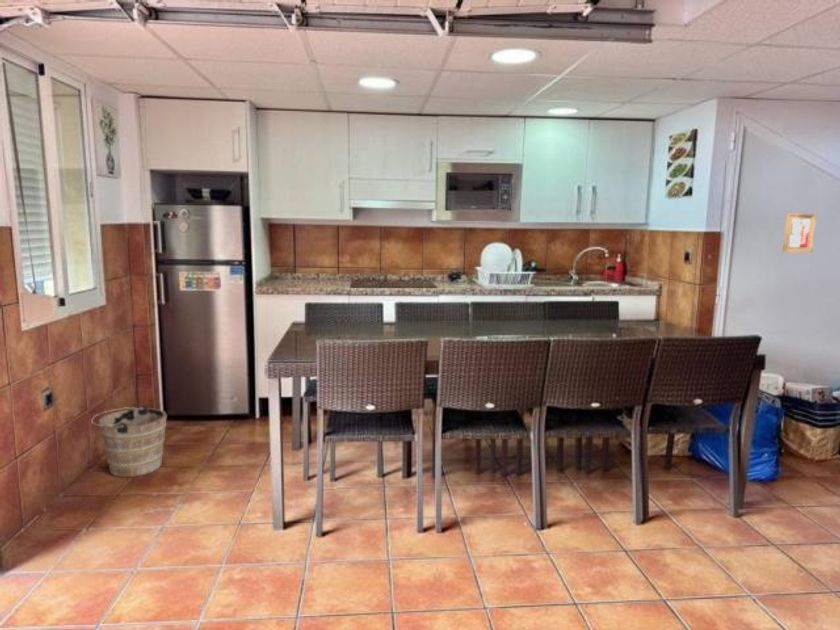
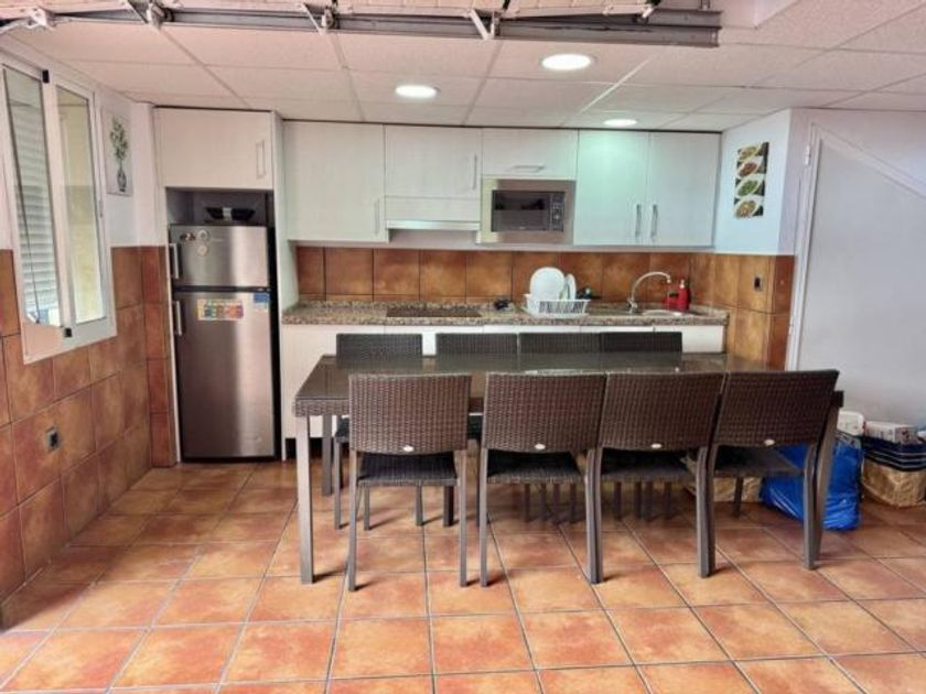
- picture frame [781,212,818,254]
- bucket [90,404,168,478]
